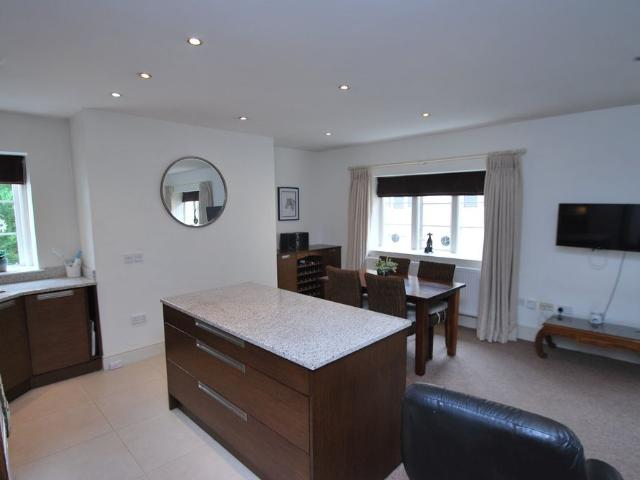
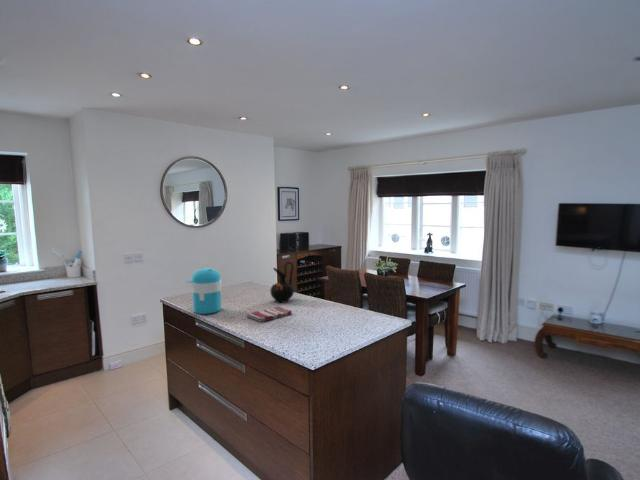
+ coffee maker [185,267,223,315]
+ dish towel [245,305,293,323]
+ ceramic jug [269,261,295,303]
